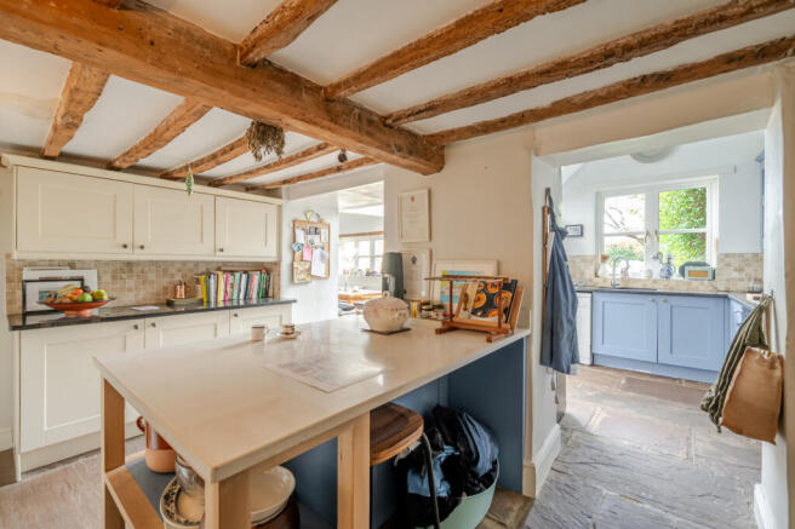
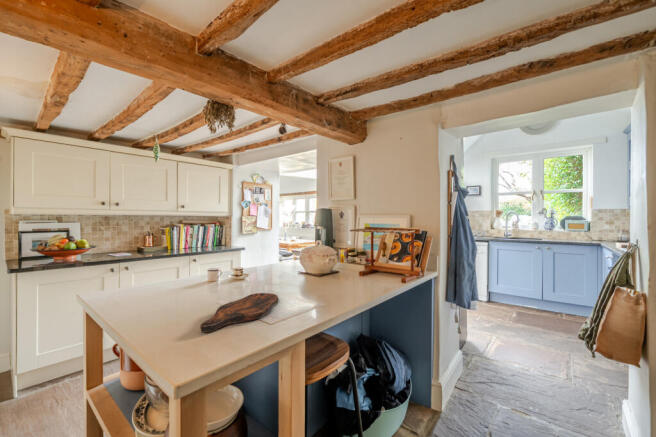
+ cutting board [199,292,279,333]
